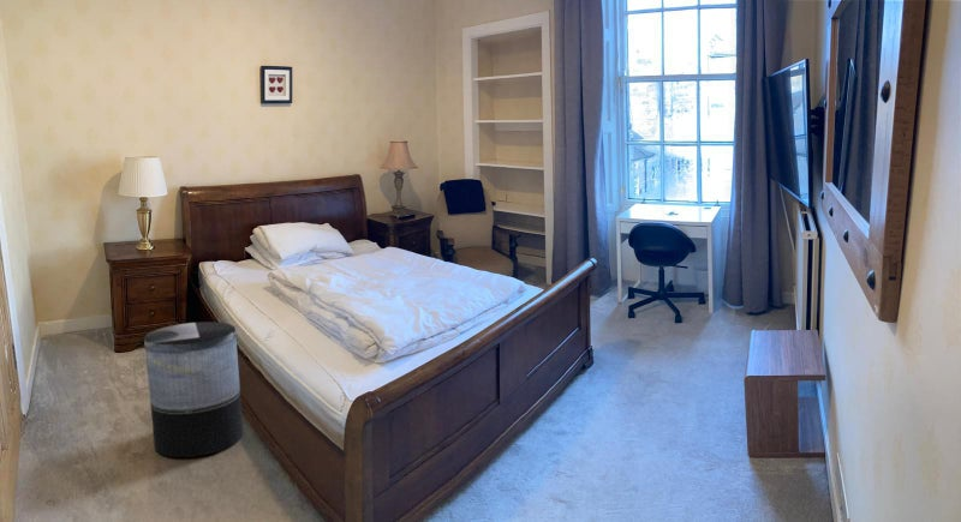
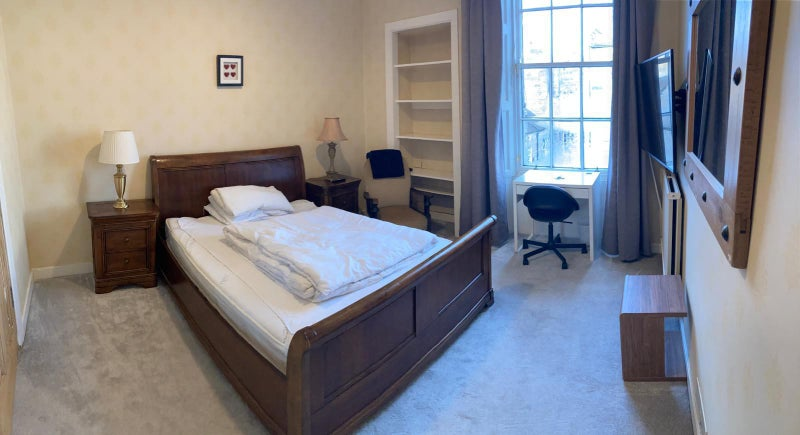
- trash can [143,320,244,458]
